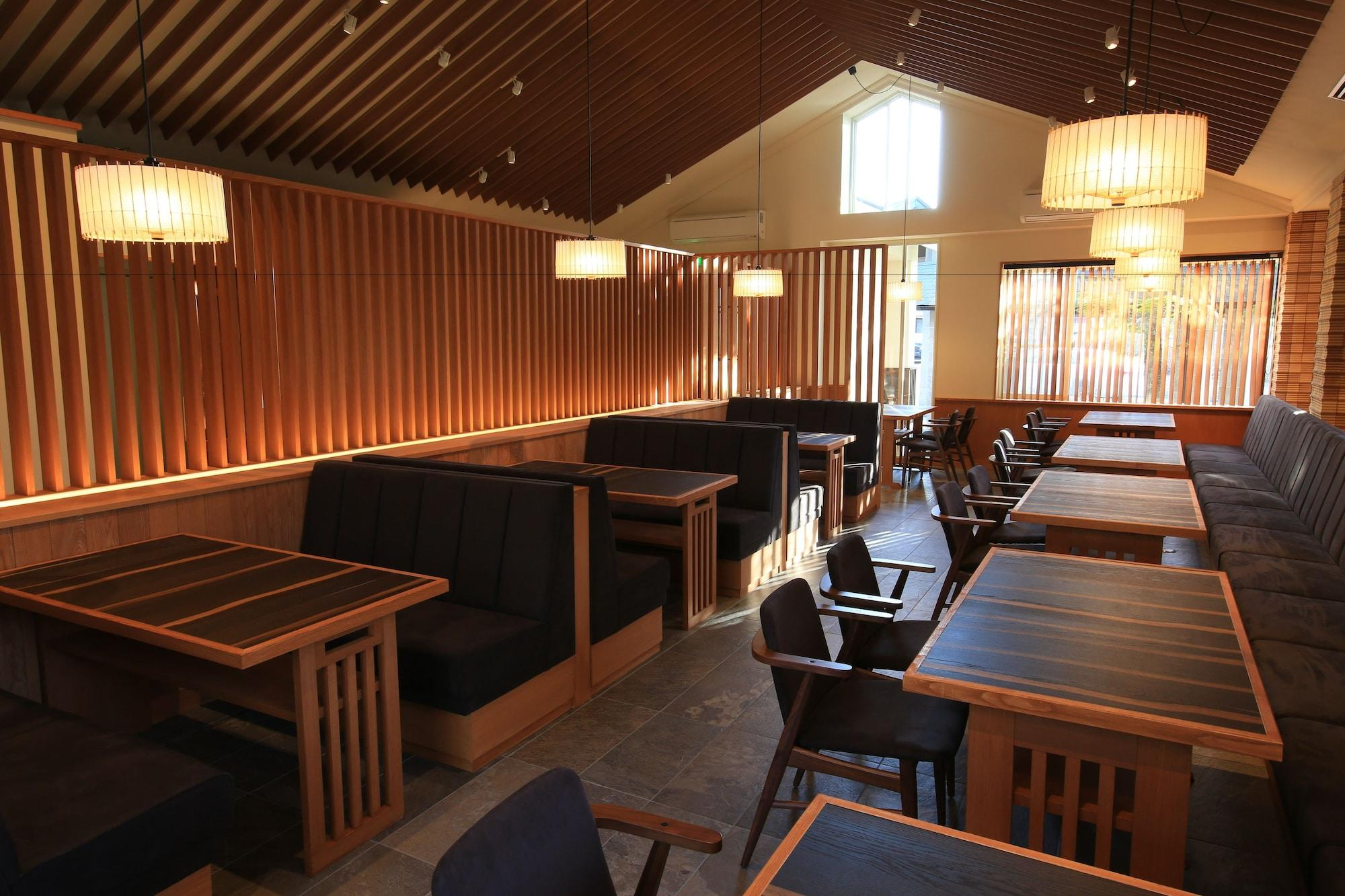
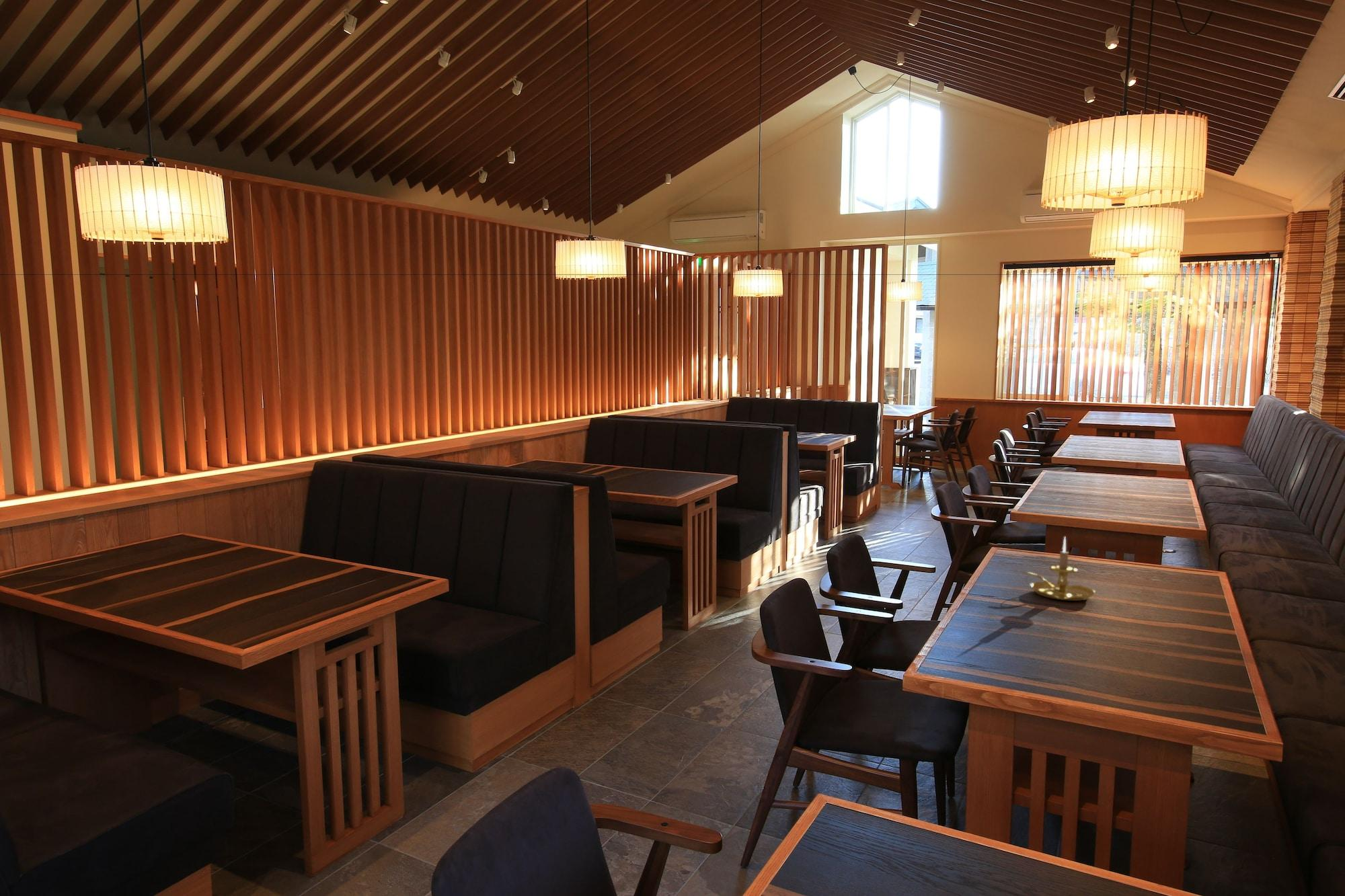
+ candle holder [1020,536,1096,602]
